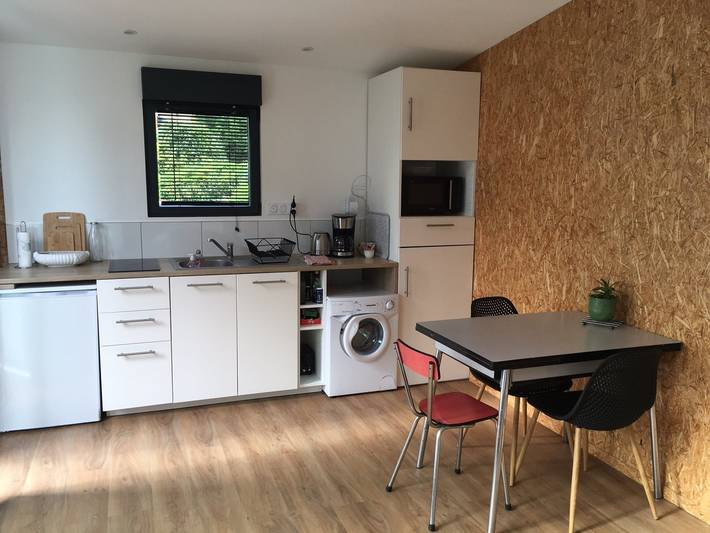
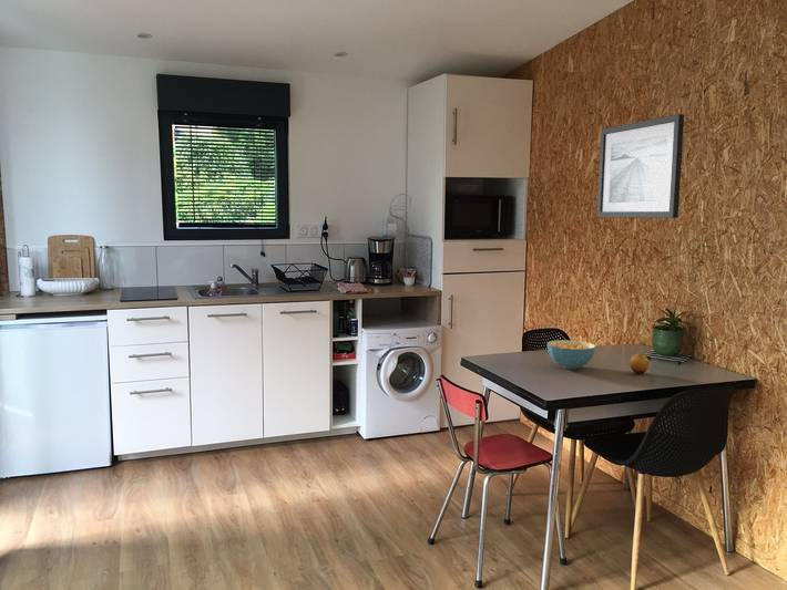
+ wall art [596,113,685,219]
+ cereal bowl [546,339,596,370]
+ fruit [630,353,651,375]
